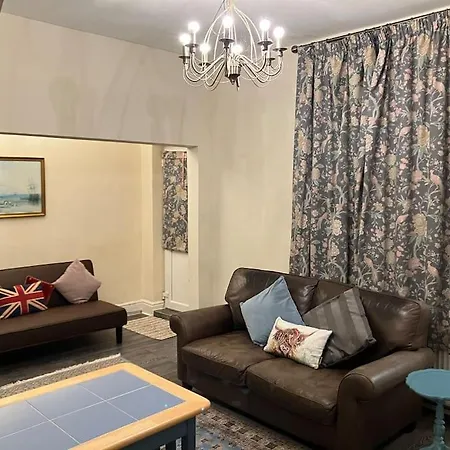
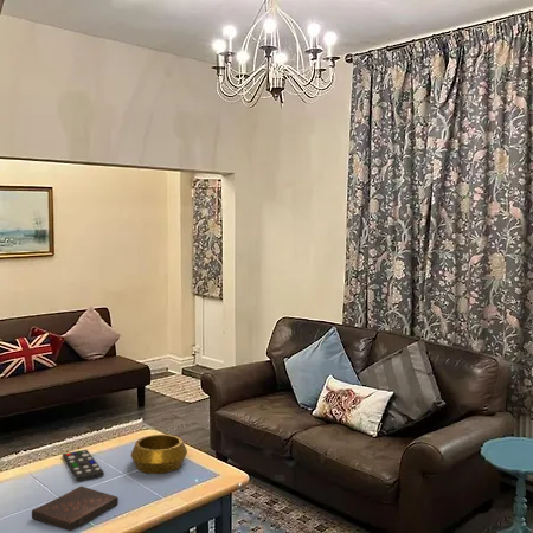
+ decorative bowl [129,434,188,475]
+ book [31,486,120,532]
+ remote control [62,449,105,482]
